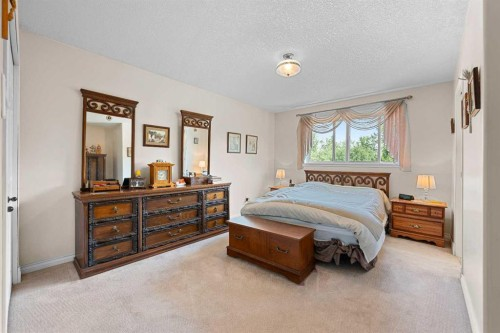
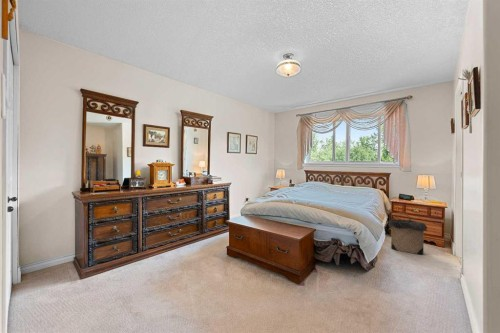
+ laundry hamper [388,212,429,255]
